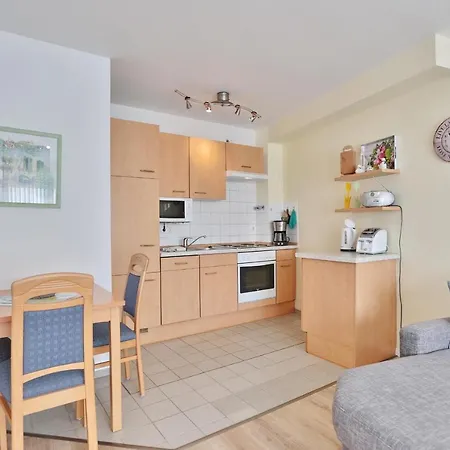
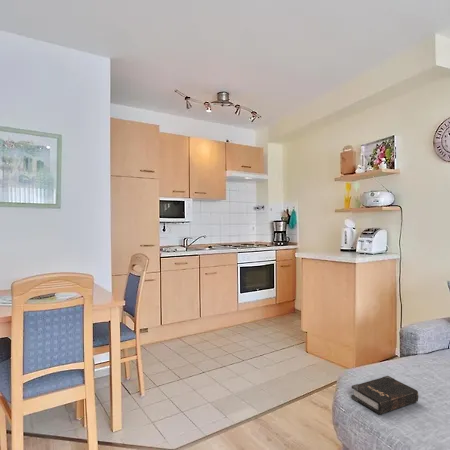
+ hardback book [350,375,419,415]
